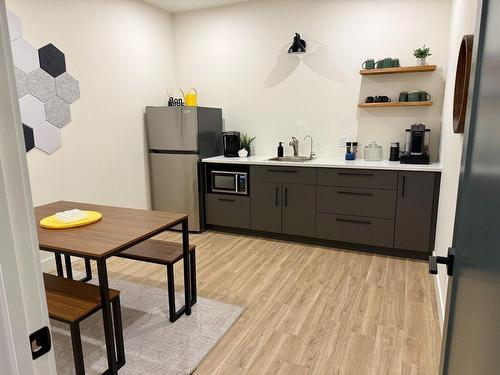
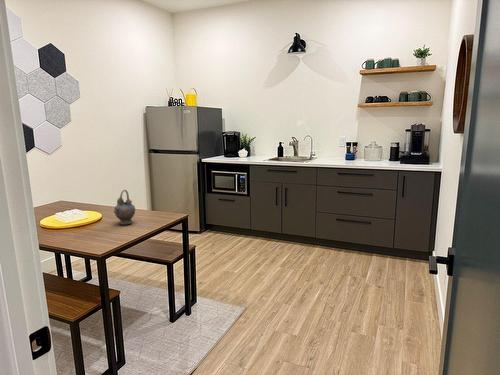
+ teapot [113,189,136,226]
